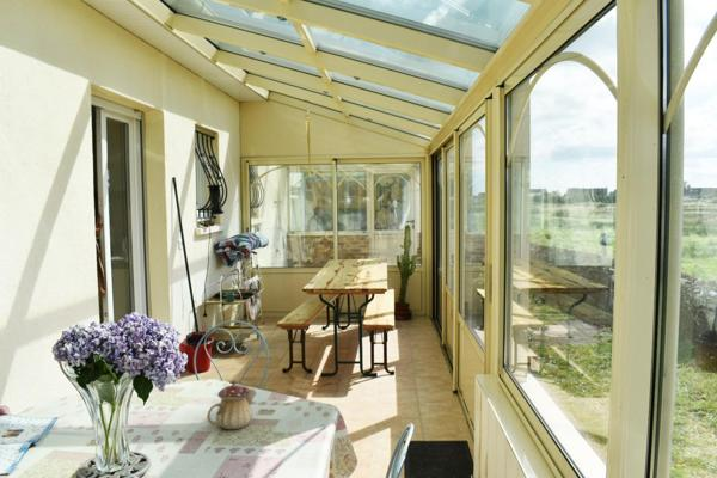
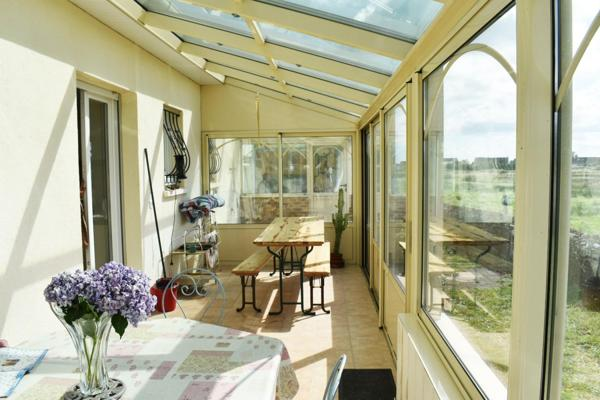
- teapot [206,379,258,430]
